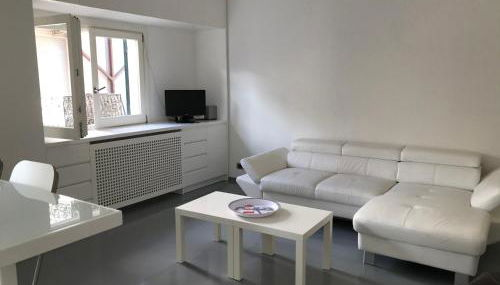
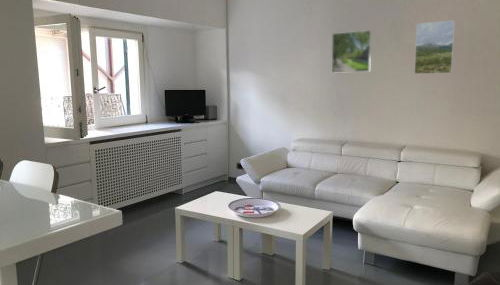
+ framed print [331,29,373,74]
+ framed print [413,19,456,75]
